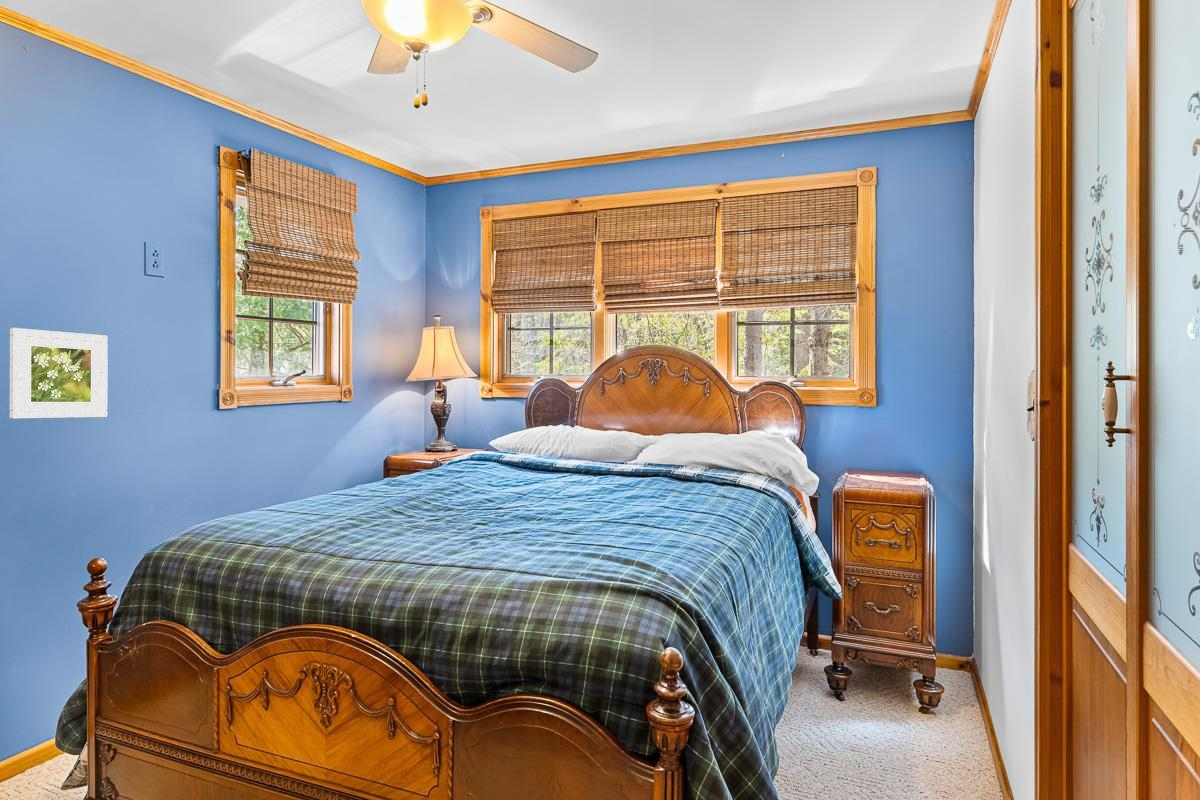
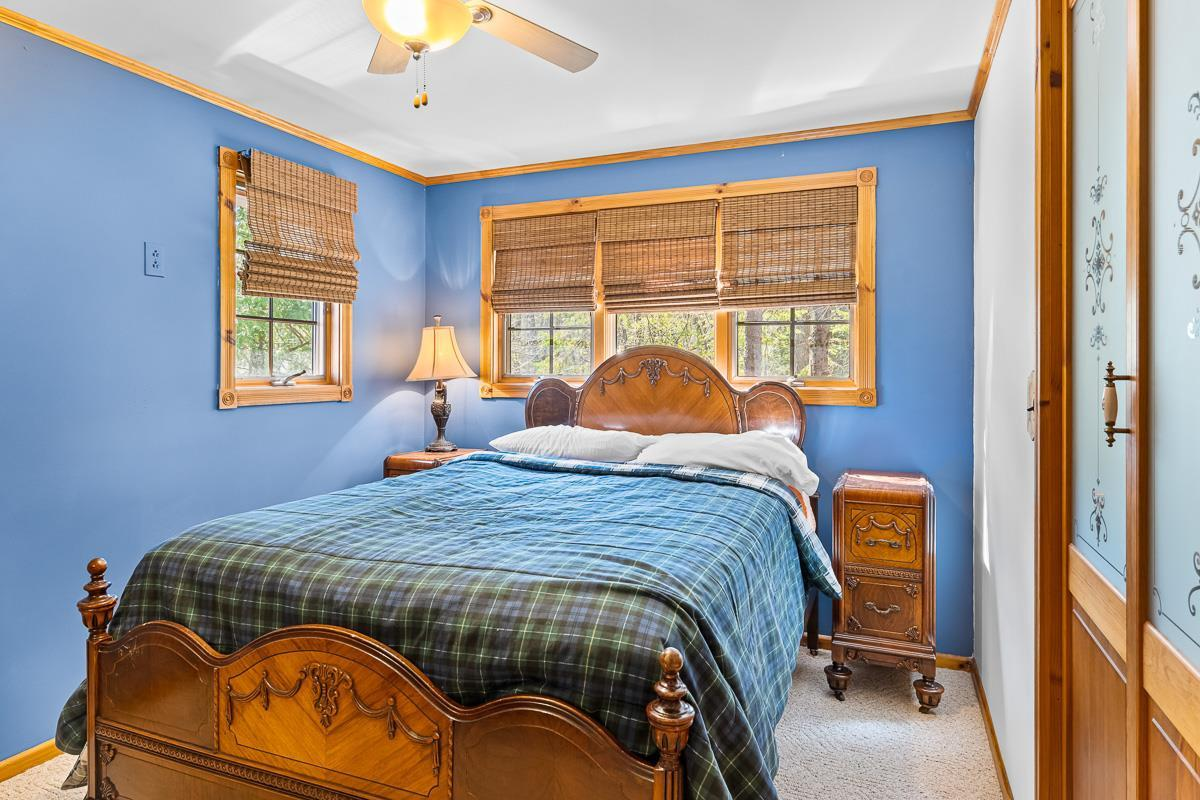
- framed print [9,327,109,420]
